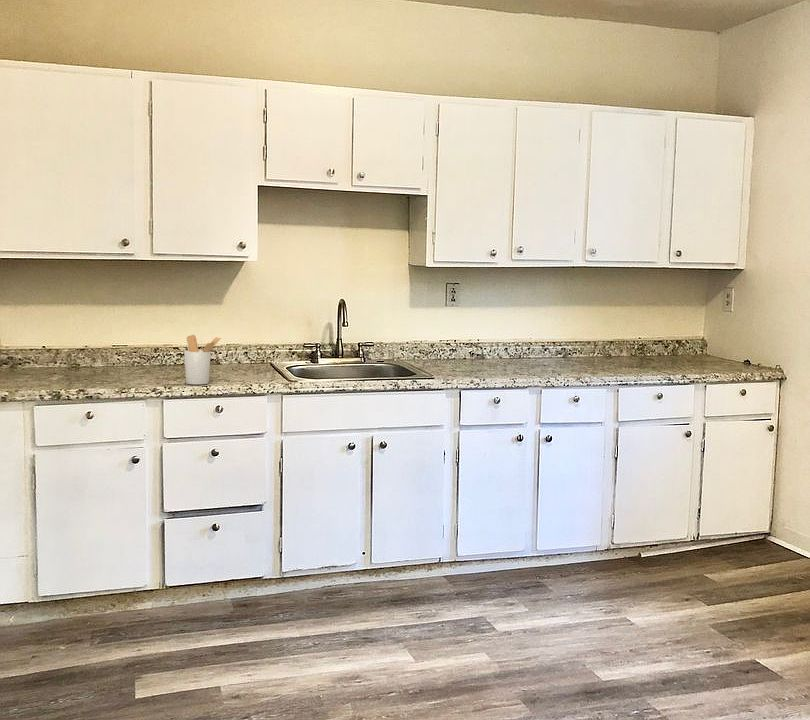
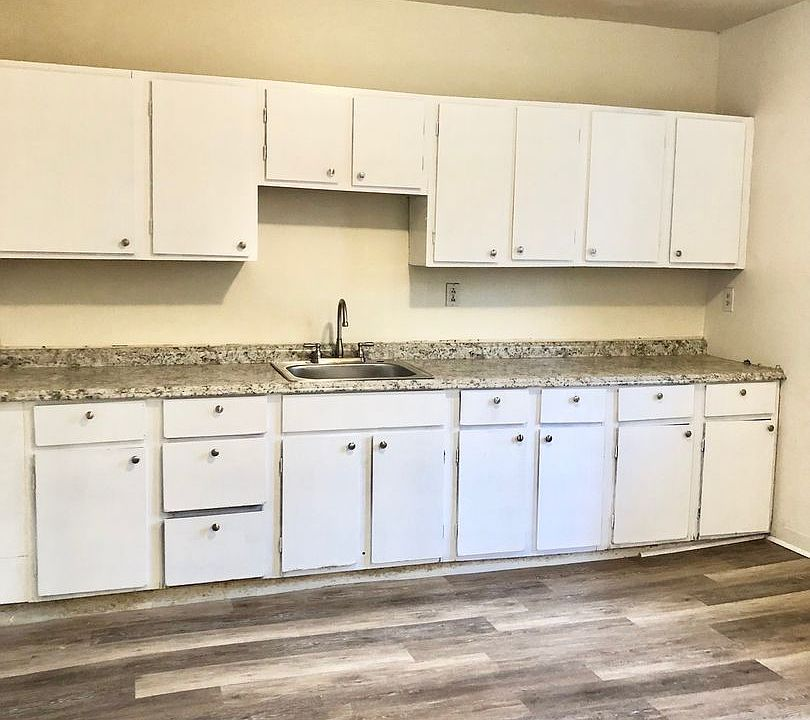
- utensil holder [183,334,221,385]
